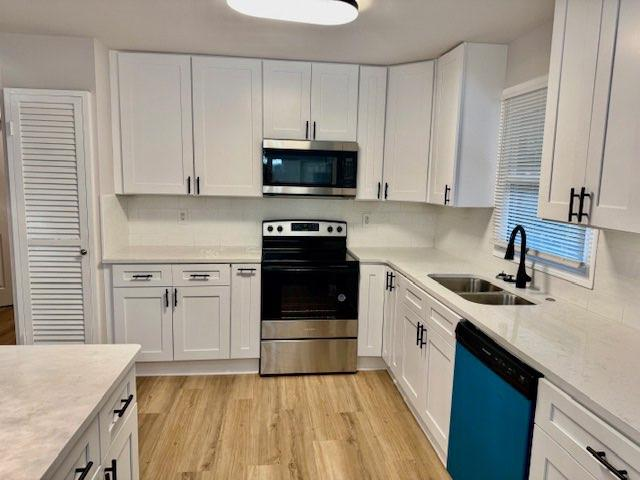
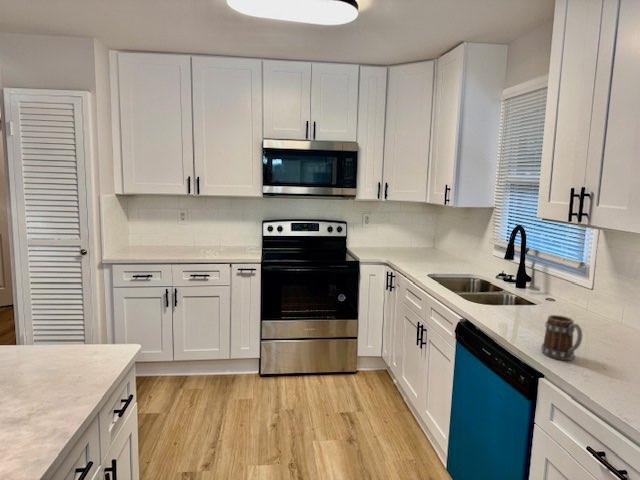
+ mug [540,314,583,361]
